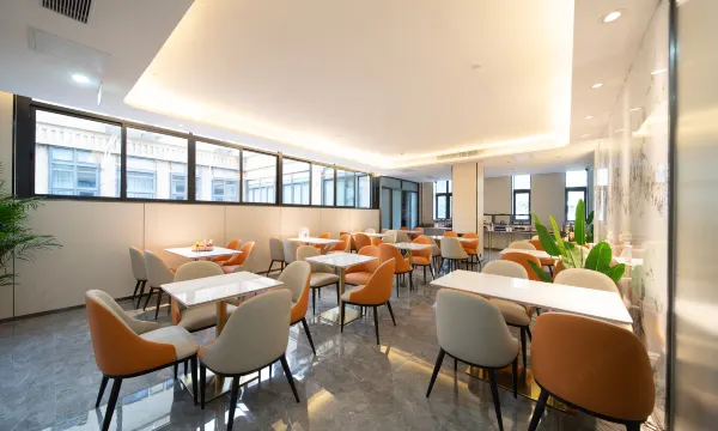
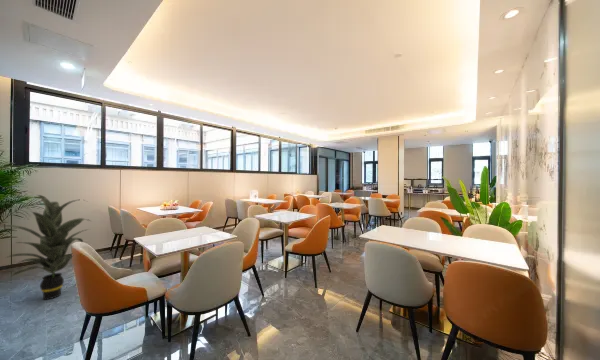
+ indoor plant [0,194,92,301]
